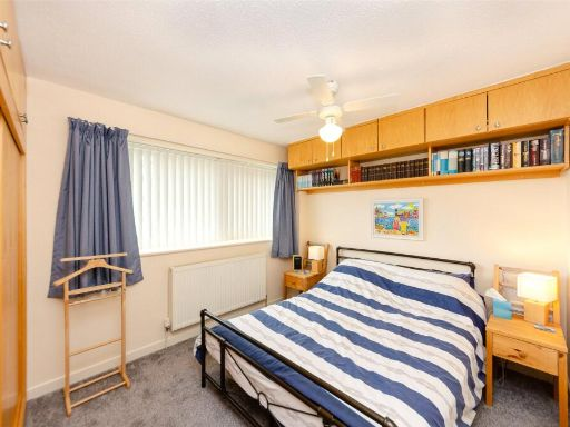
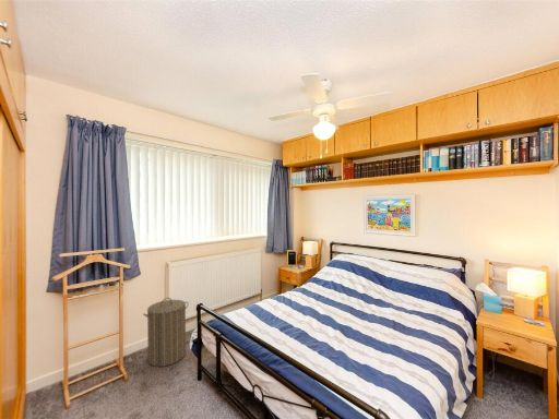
+ laundry hamper [142,297,190,368]
